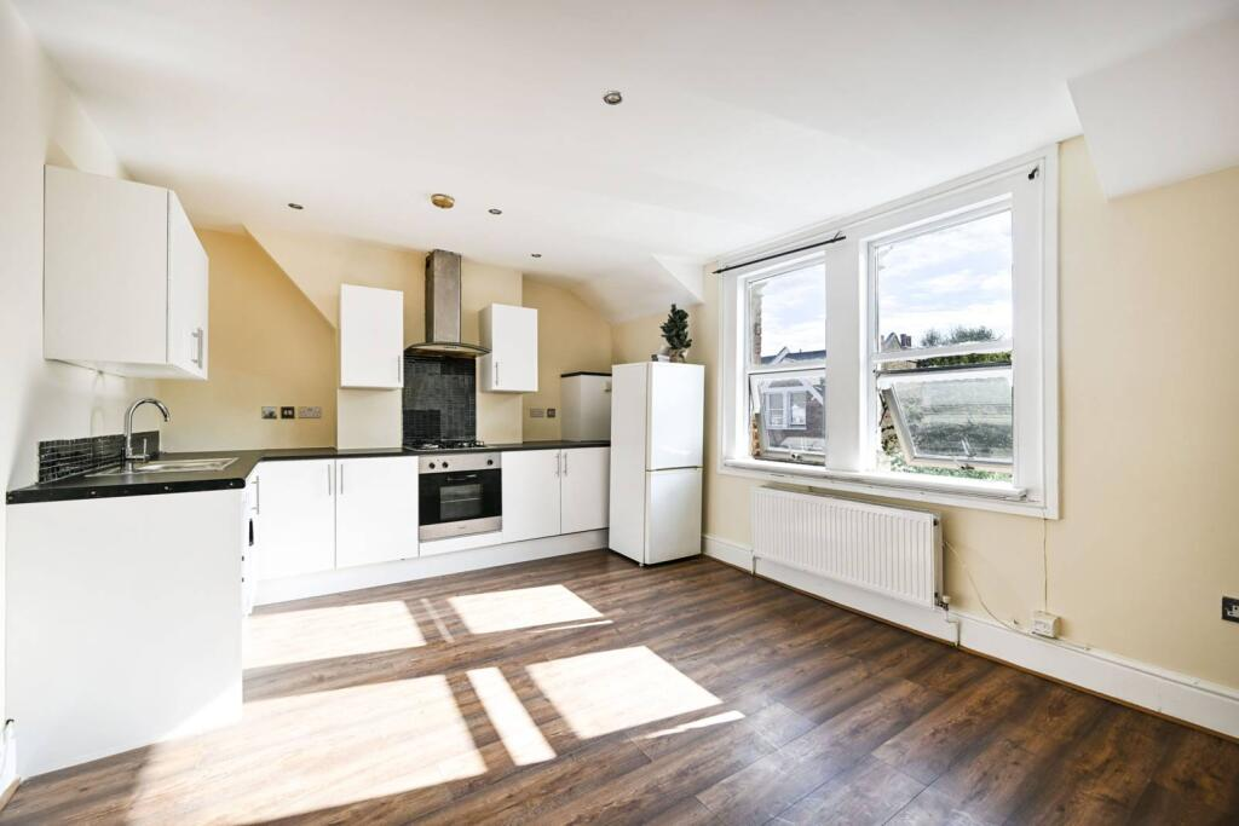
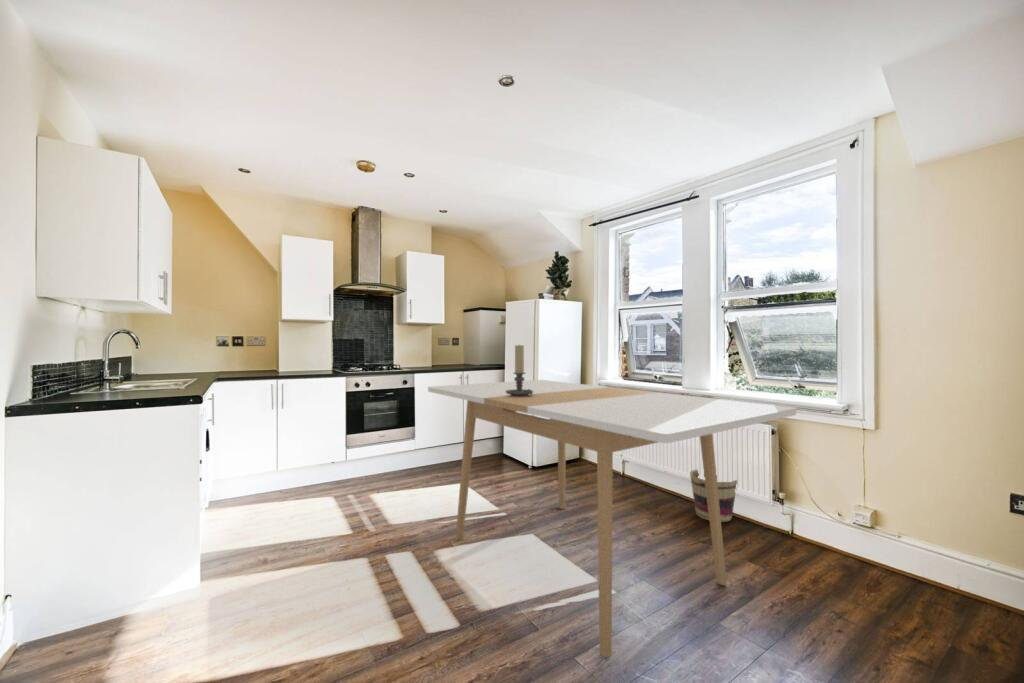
+ basket [689,468,738,523]
+ dining table [427,379,798,659]
+ candle holder [506,343,533,397]
